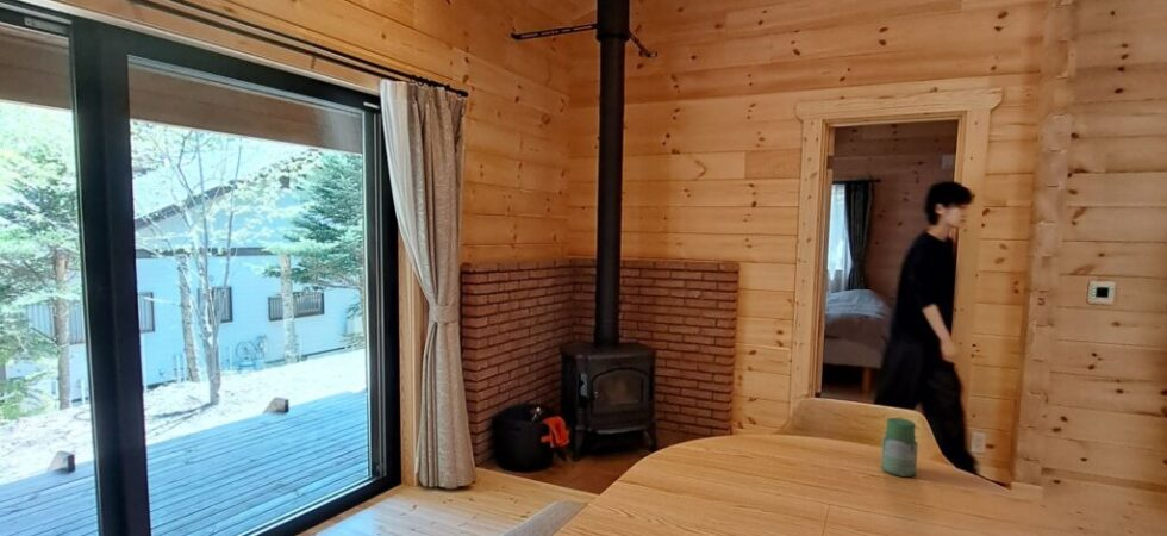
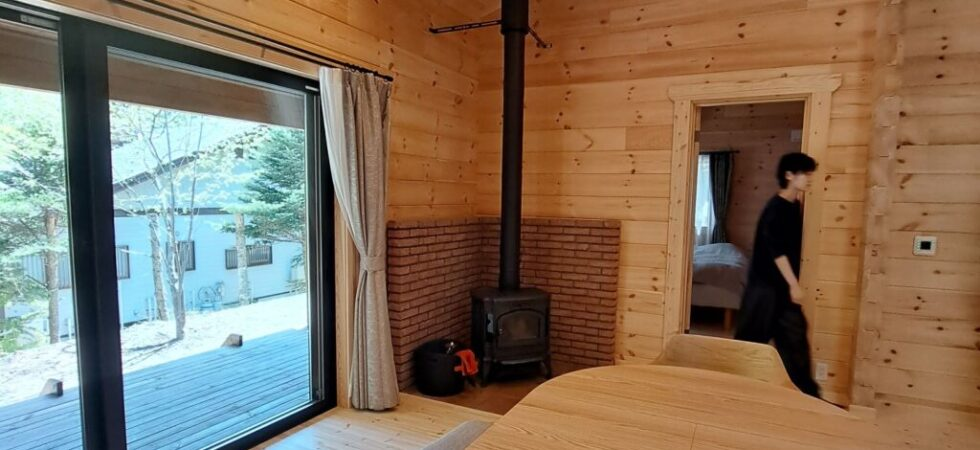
- jar [880,417,919,478]
